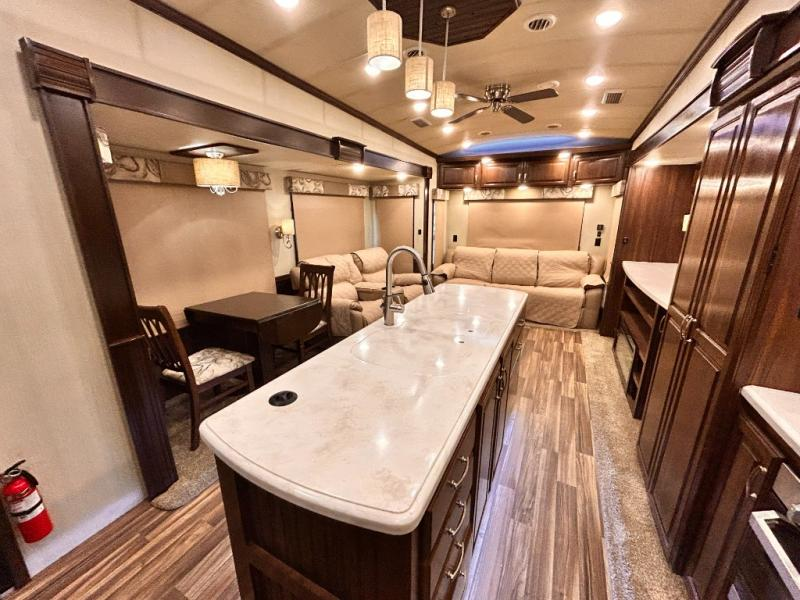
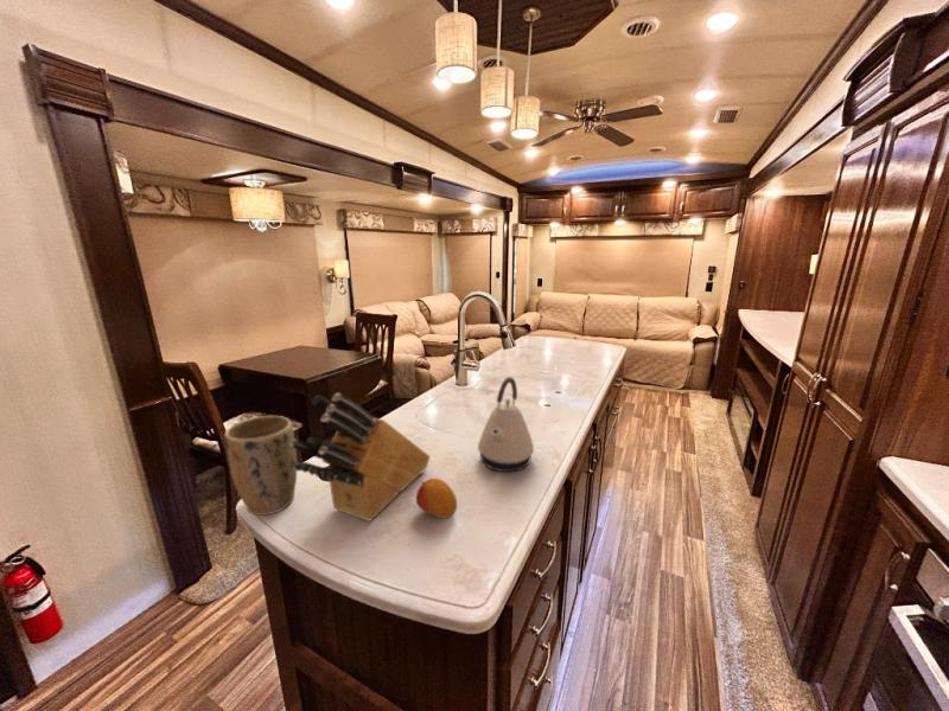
+ plant pot [223,415,298,517]
+ knife block [289,392,431,523]
+ kettle [477,376,535,473]
+ fruit [415,478,458,519]
